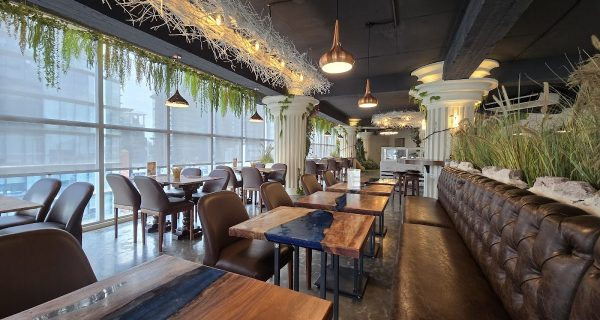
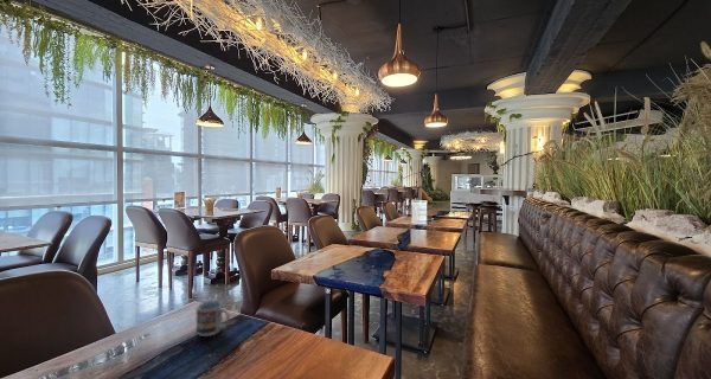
+ cup [196,300,231,338]
